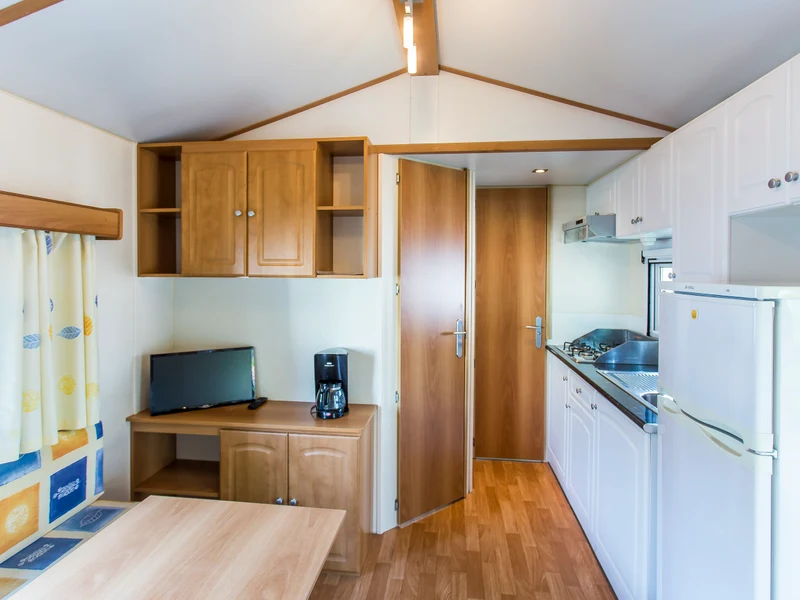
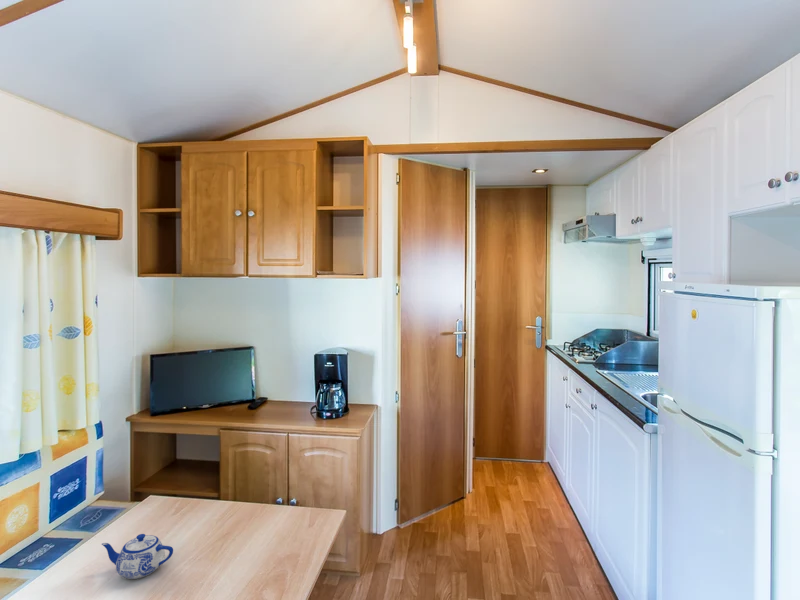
+ teapot [101,533,174,580]
